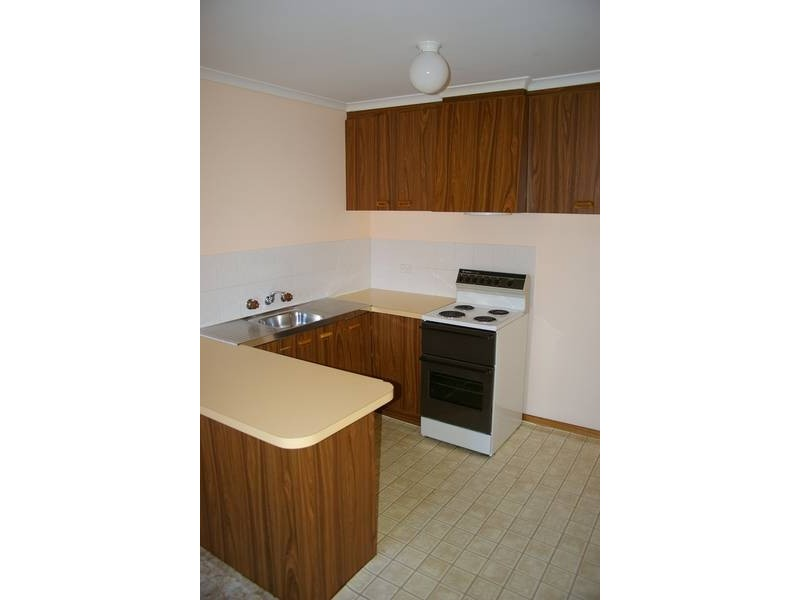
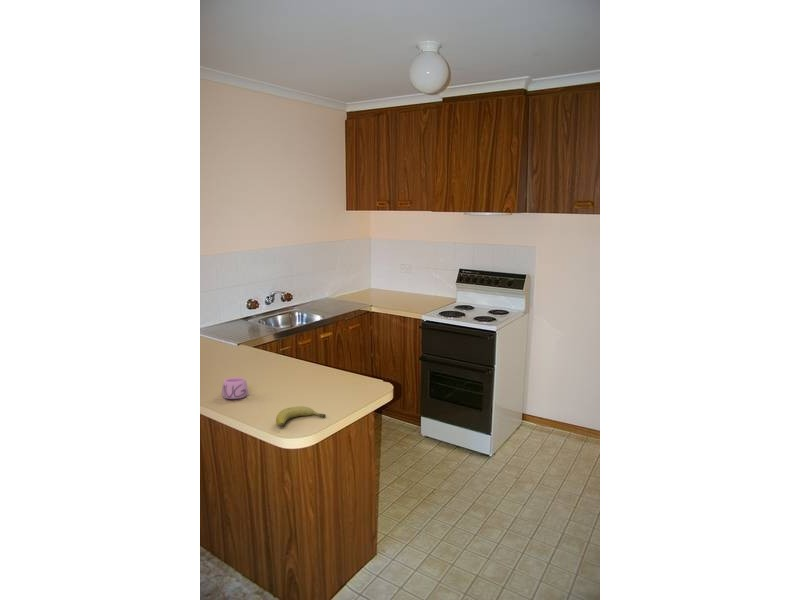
+ mug [221,377,249,400]
+ fruit [275,405,326,427]
